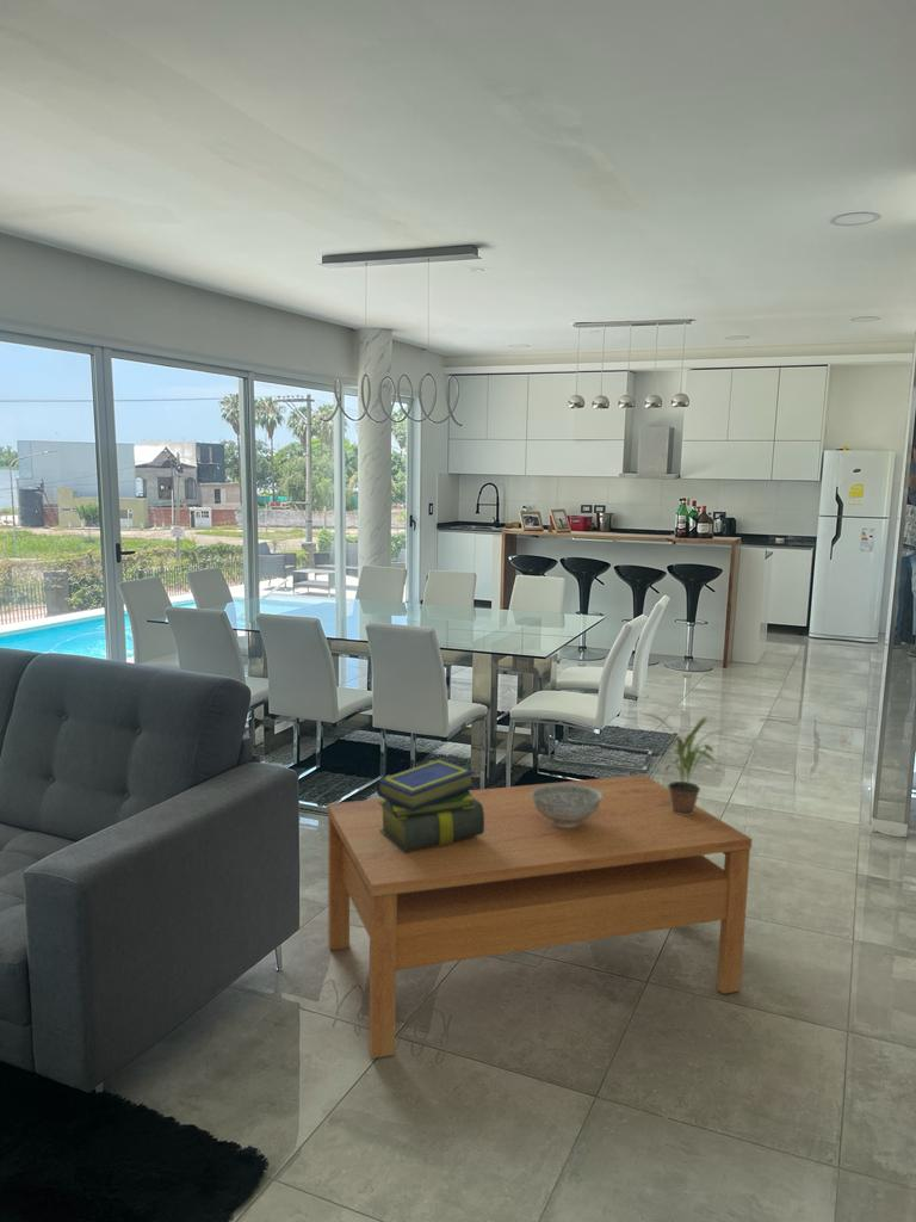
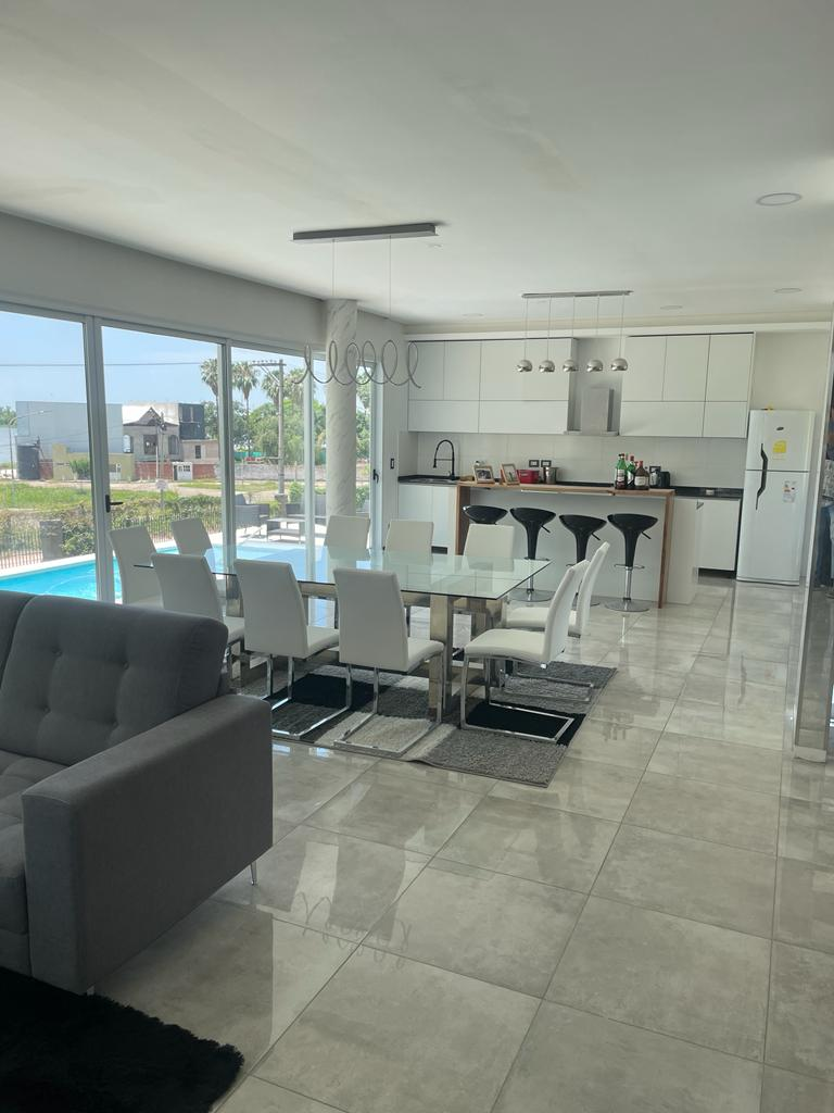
- coffee table [326,773,753,1060]
- stack of books [375,758,484,852]
- potted plant [639,711,725,815]
- decorative bowl [532,784,602,828]
